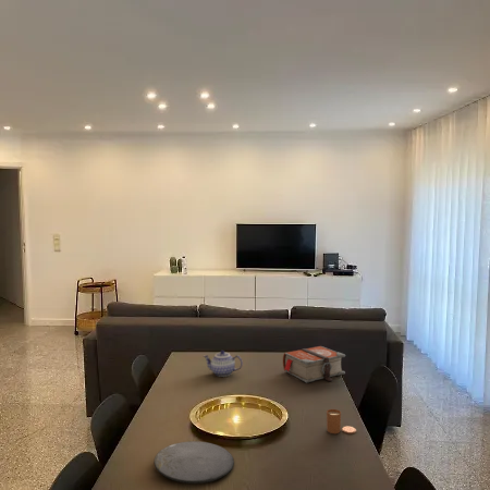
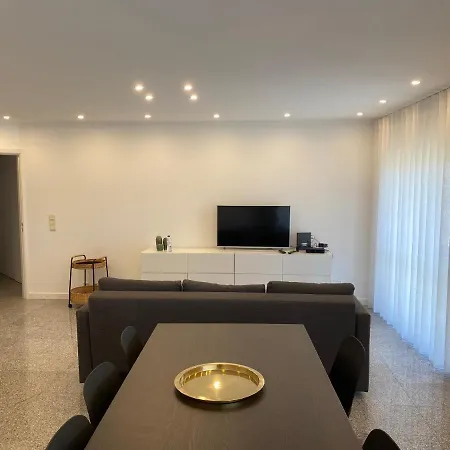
- candle [326,408,357,436]
- teapot [203,350,244,378]
- bible [282,345,346,384]
- plate [154,440,235,485]
